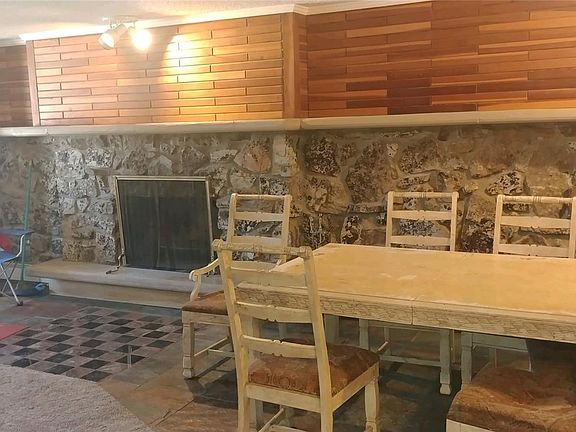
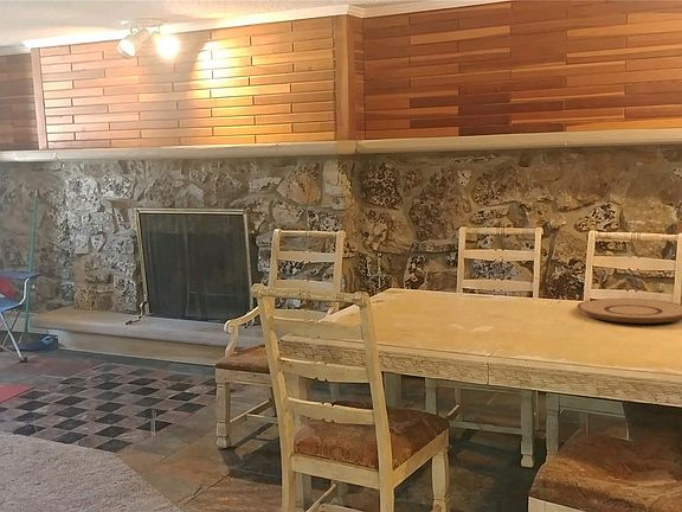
+ plate [575,297,682,325]
